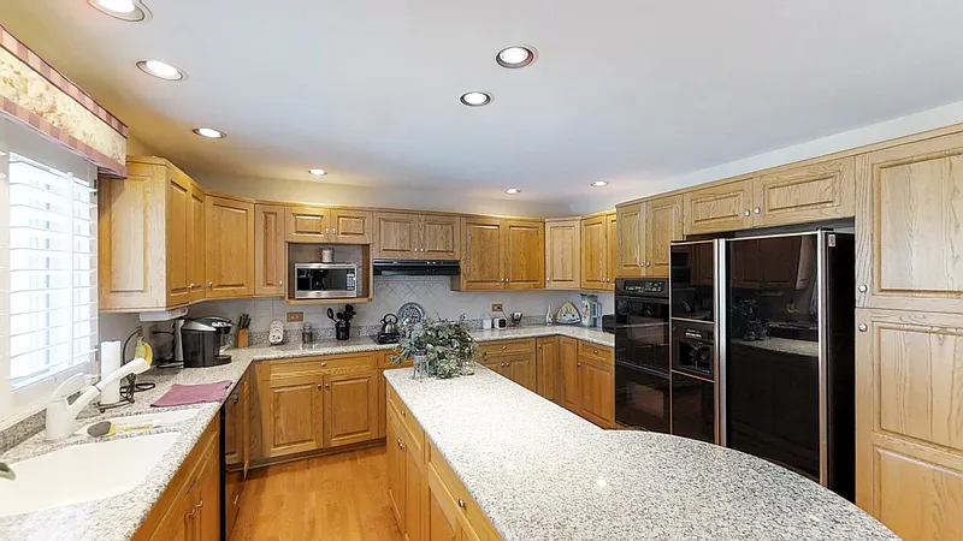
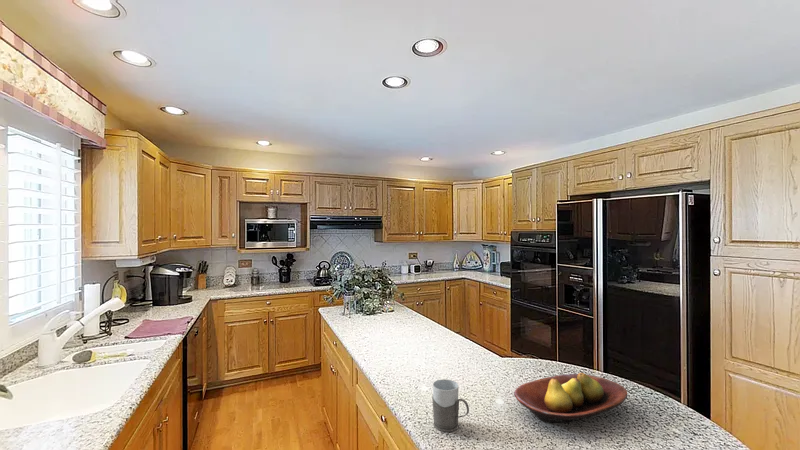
+ fruit bowl [513,372,628,424]
+ mug [431,378,470,433]
